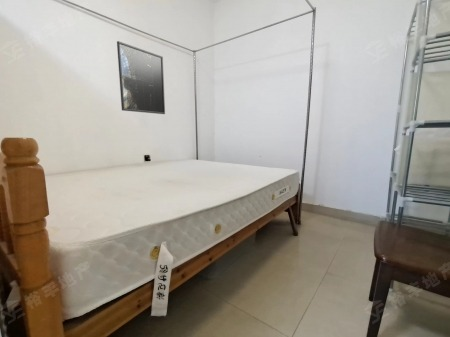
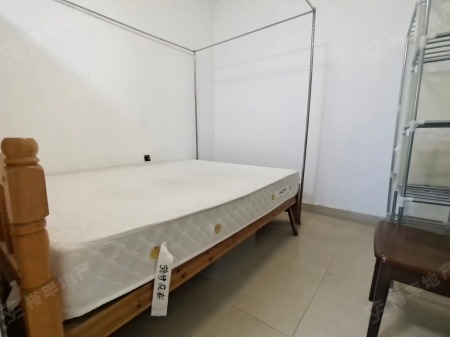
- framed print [116,40,166,115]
